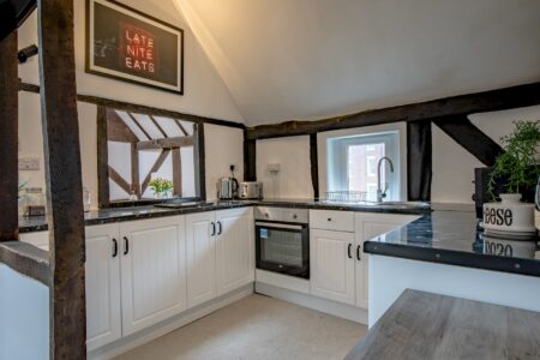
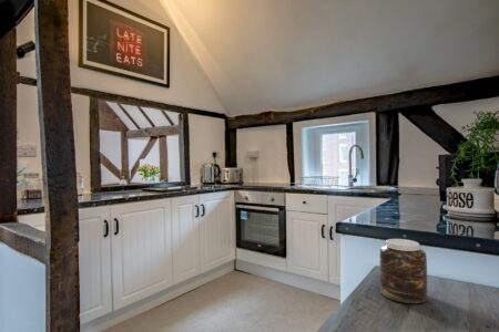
+ jar [379,238,428,304]
